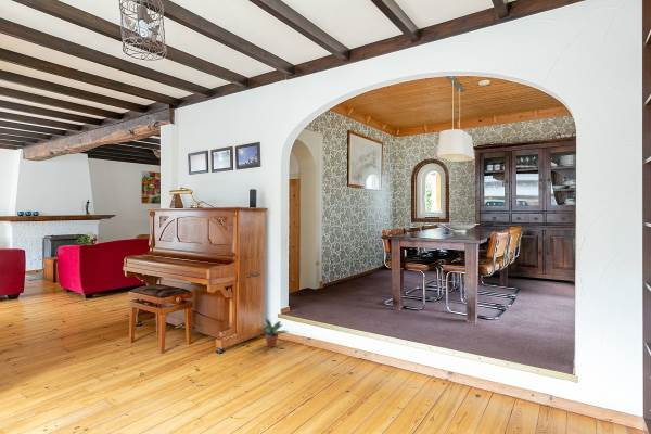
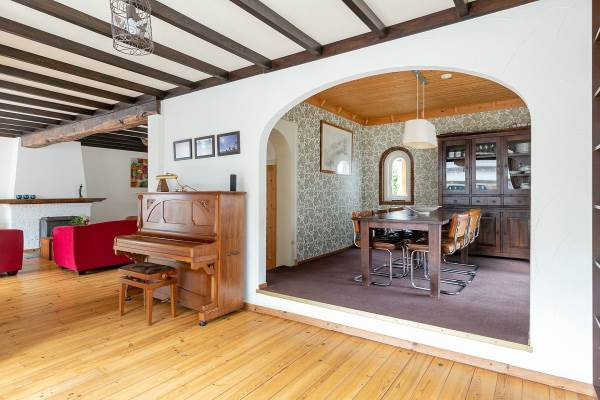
- potted plant [255,318,289,348]
